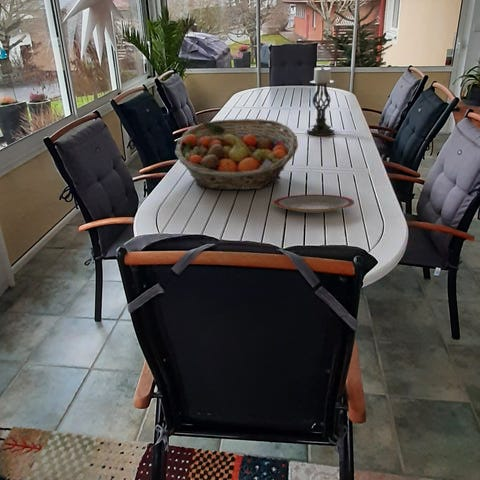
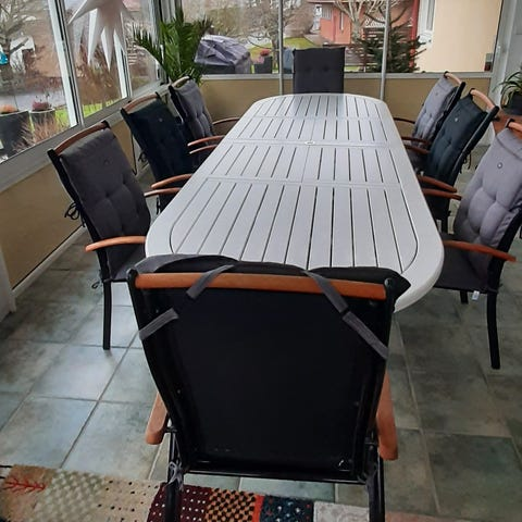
- plate [273,194,355,214]
- candle holder [306,64,335,137]
- fruit basket [174,118,299,191]
